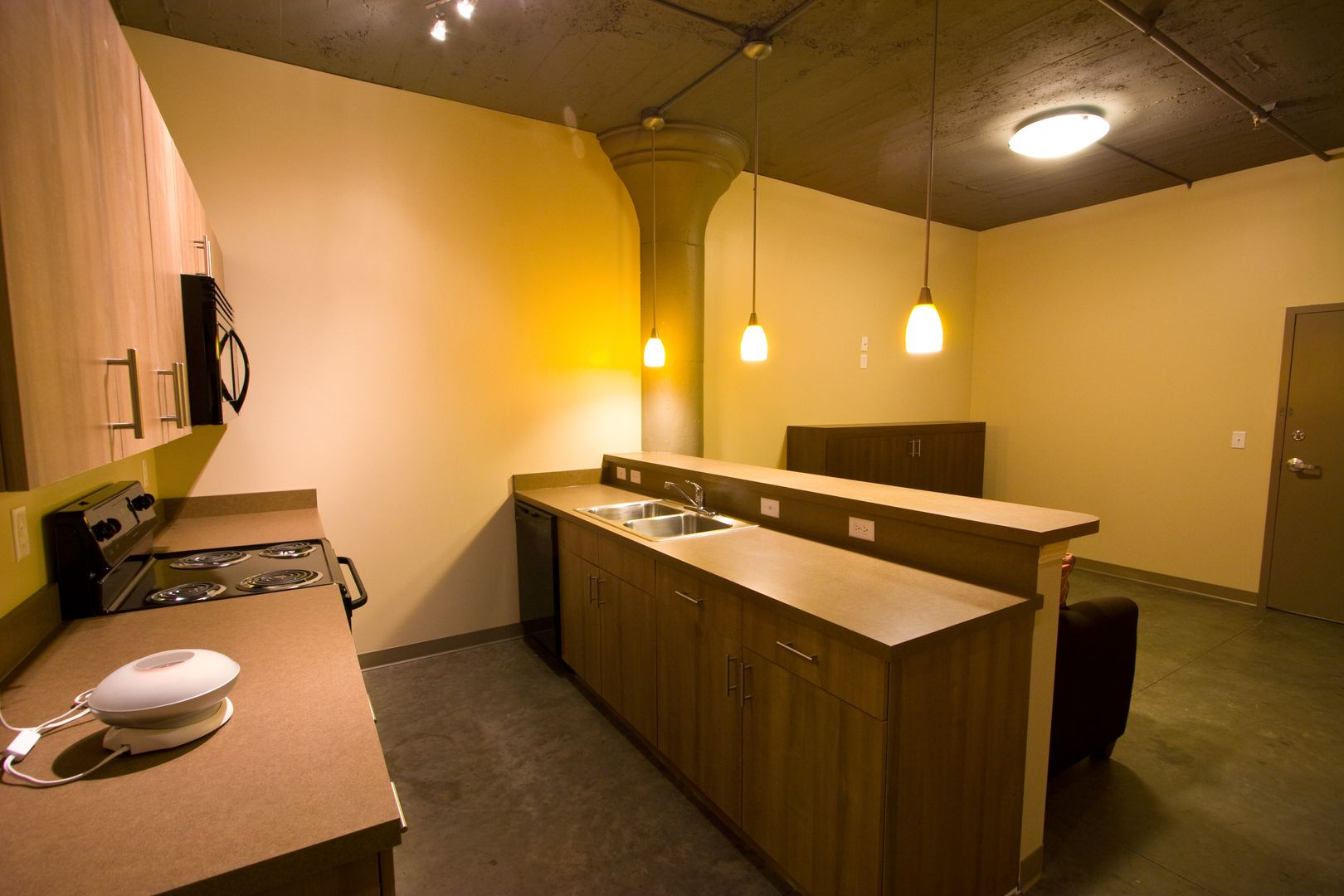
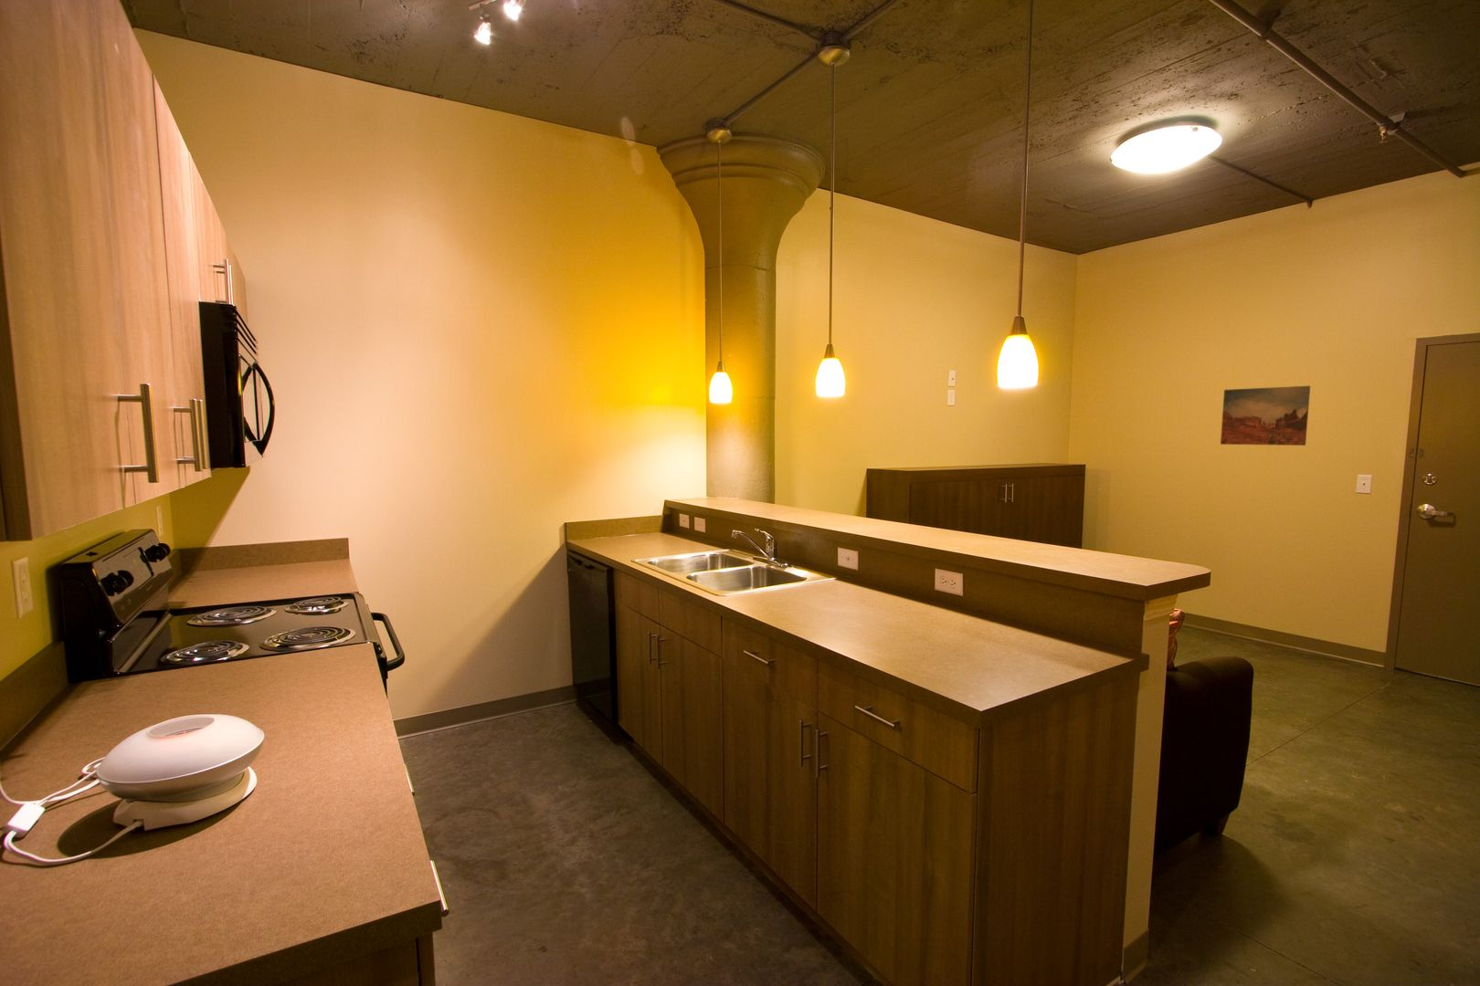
+ wall art [1220,385,1312,447]
